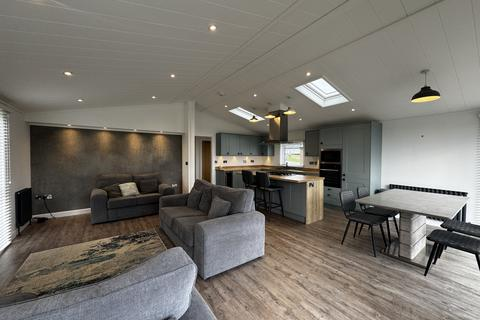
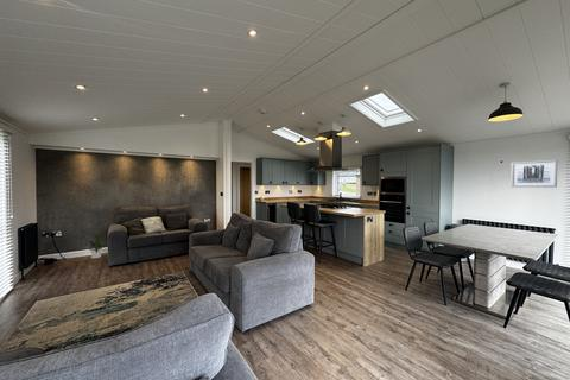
+ wall art [509,159,558,189]
+ house plant [82,233,108,259]
